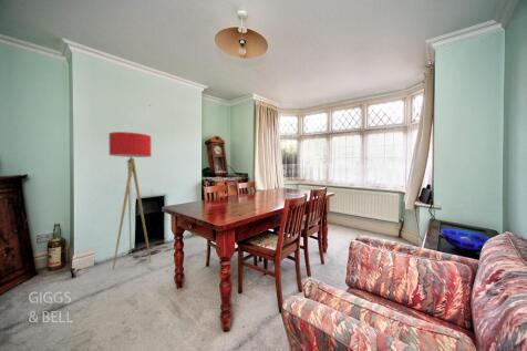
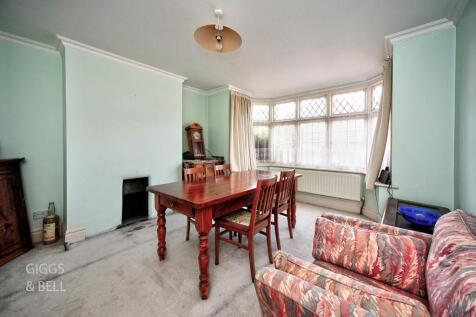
- floor lamp [108,131,153,270]
